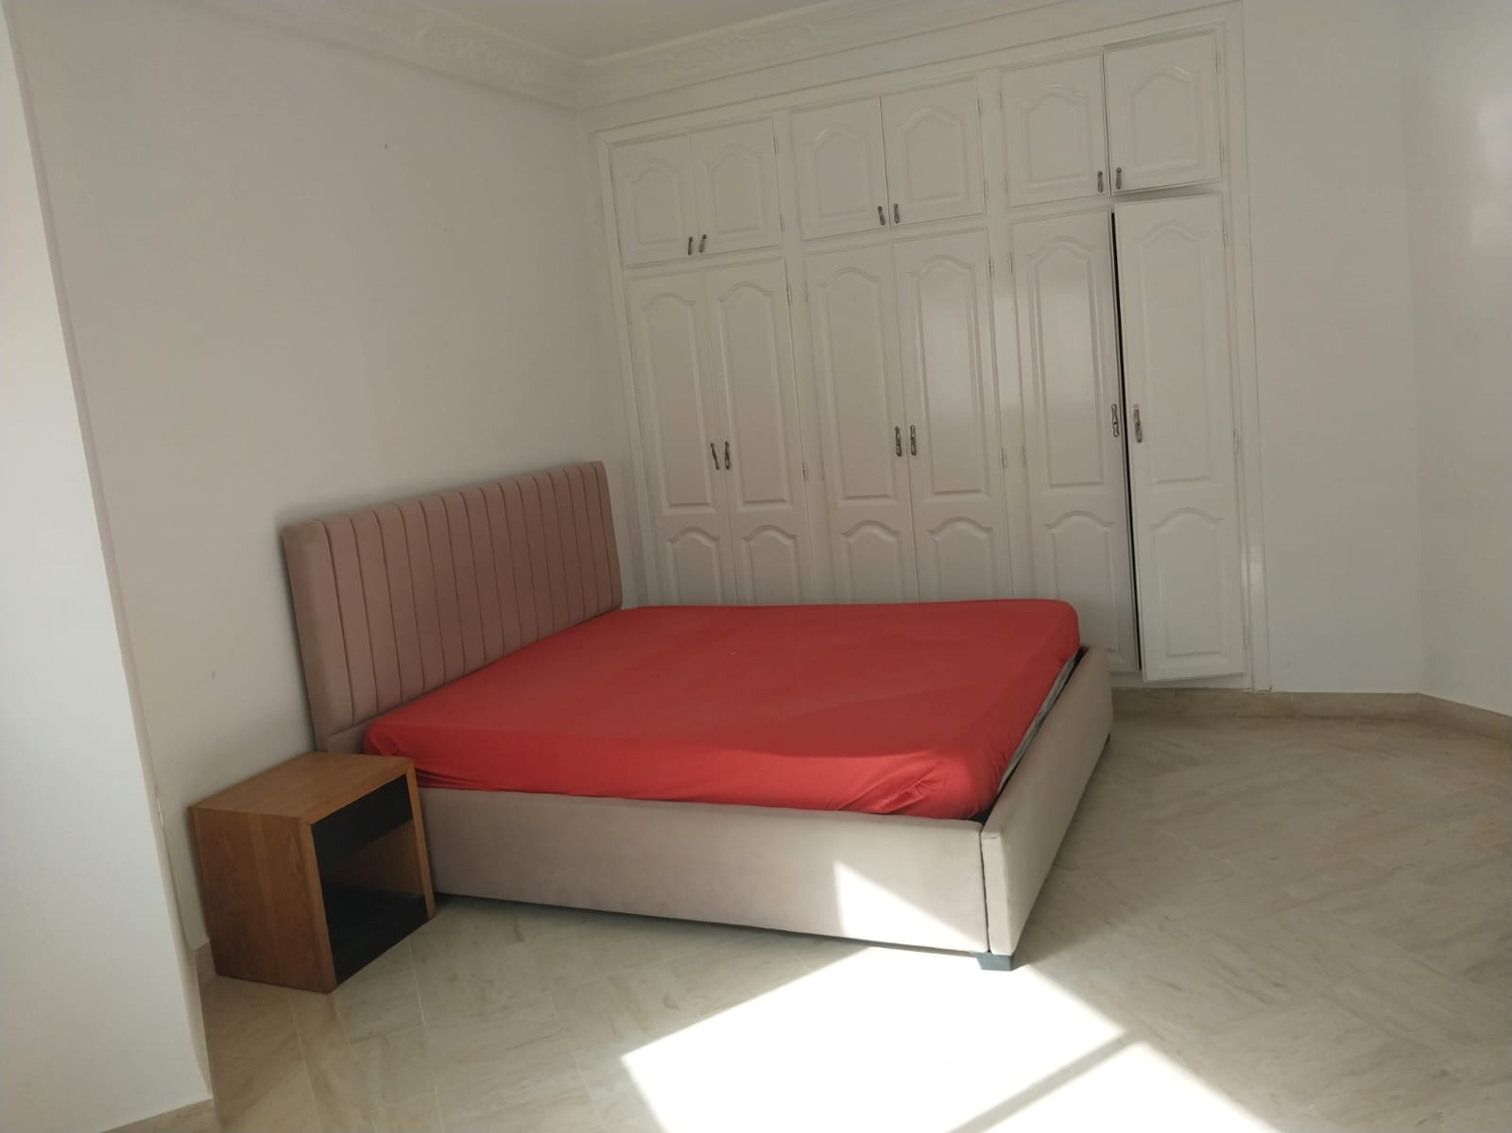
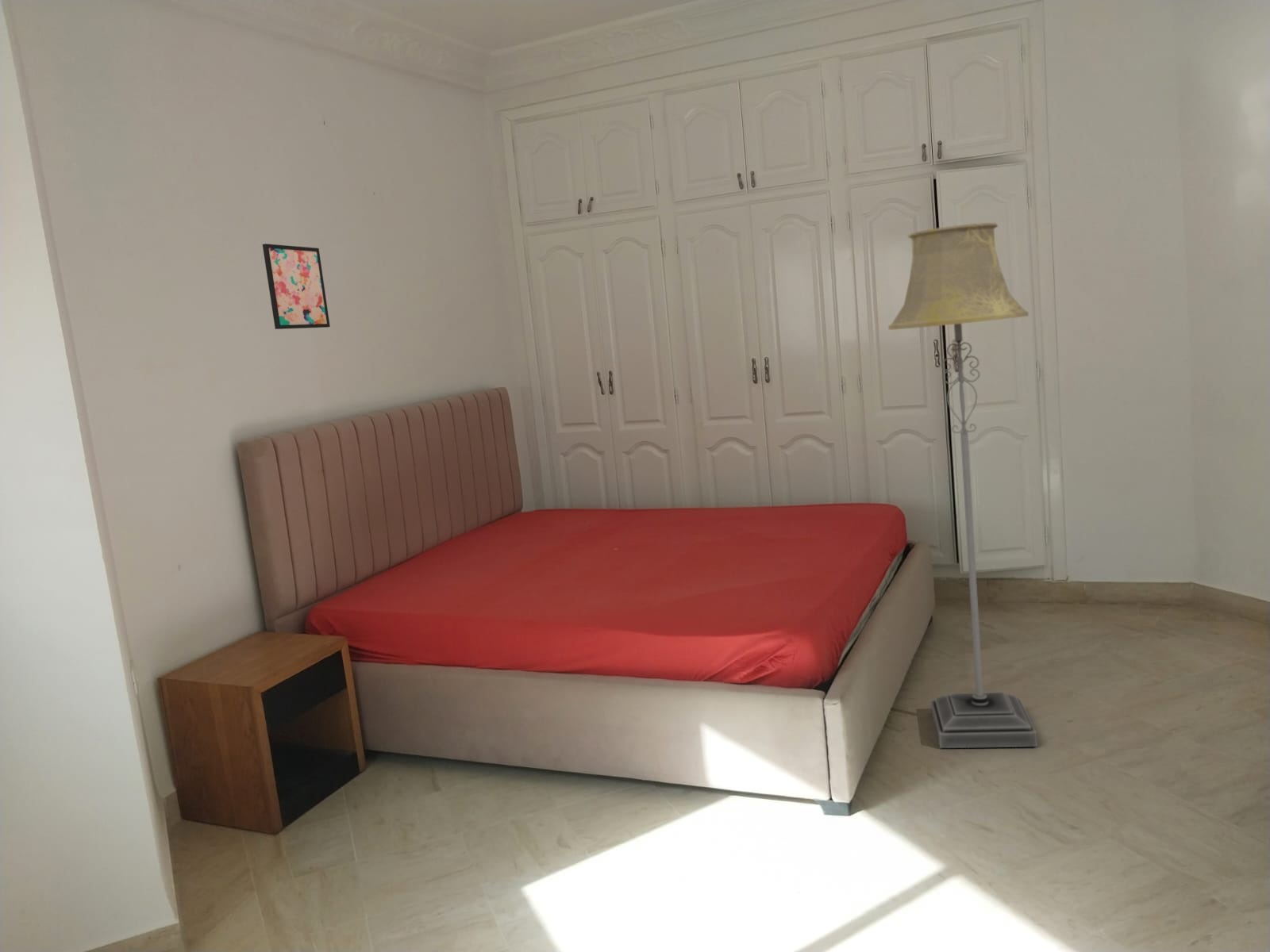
+ wall art [262,243,331,330]
+ floor lamp [887,222,1038,749]
